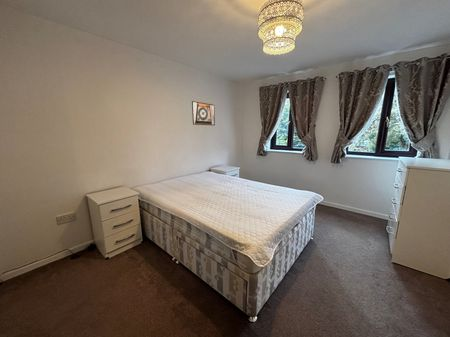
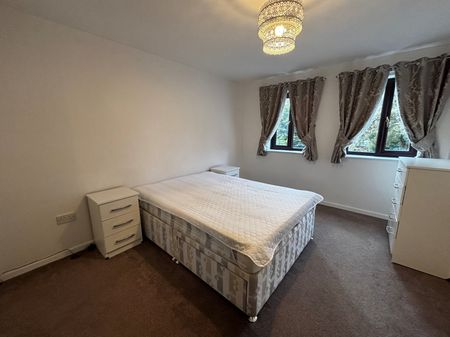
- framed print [191,100,216,126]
